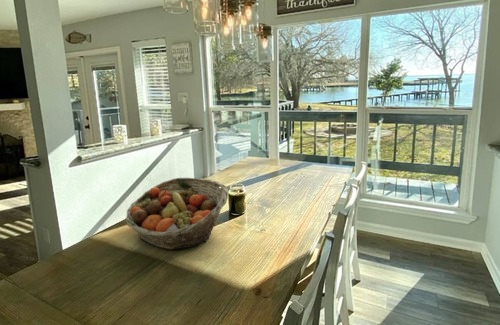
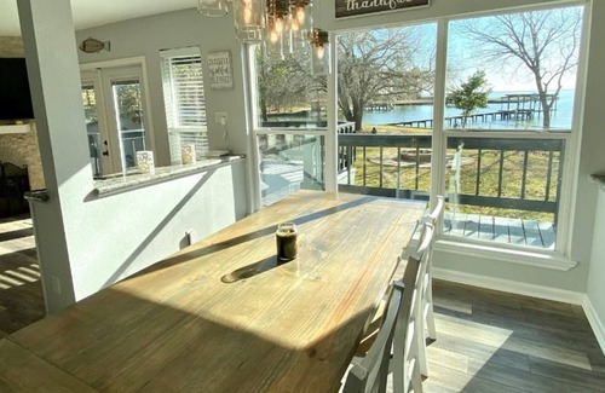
- fruit basket [124,177,229,251]
